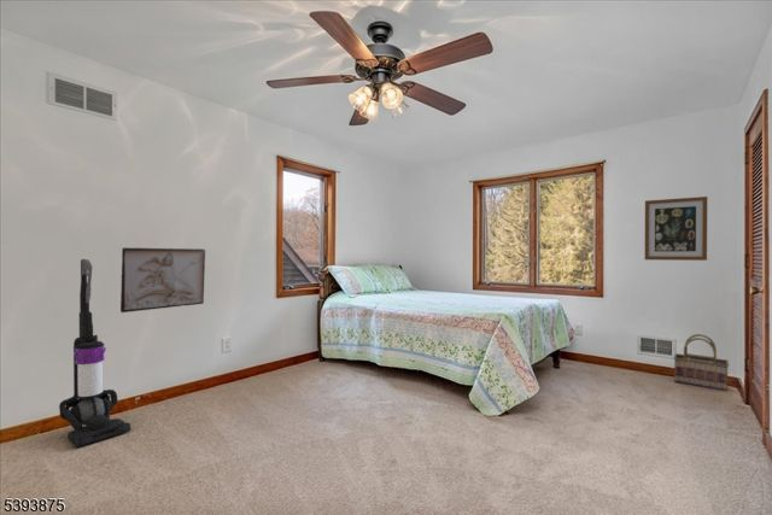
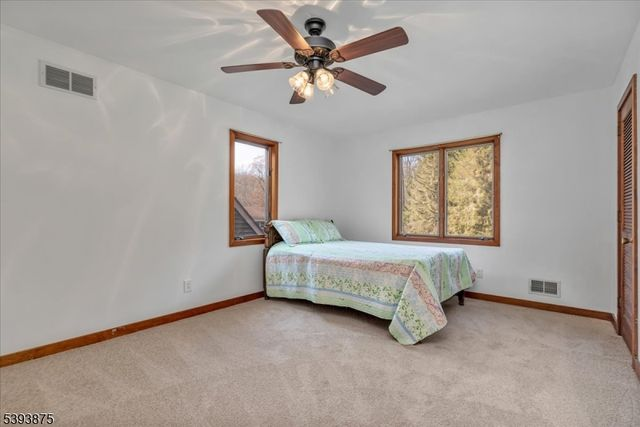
- vacuum cleaner [58,258,131,449]
- relief panel [119,246,206,314]
- basket [673,333,730,392]
- wall art [644,195,708,262]
